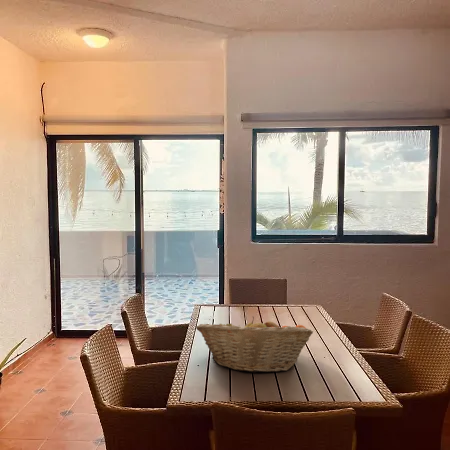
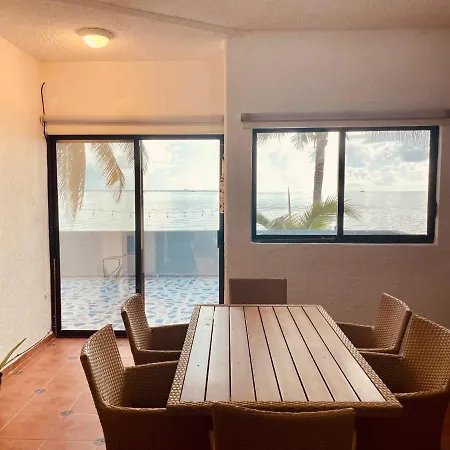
- fruit basket [195,316,314,374]
